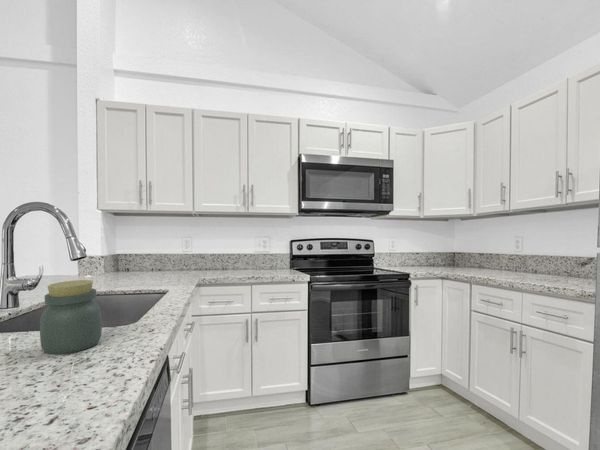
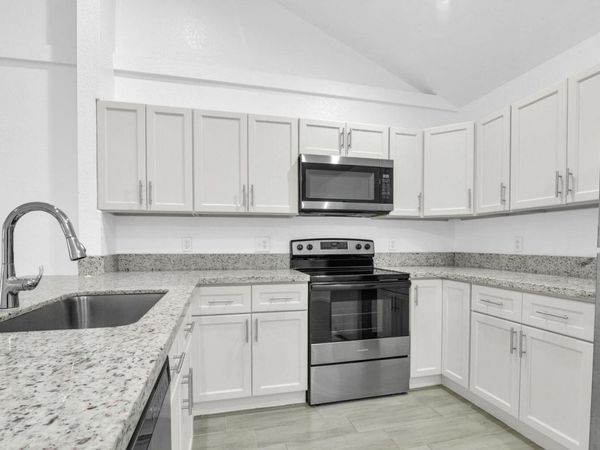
- jar [39,279,103,355]
